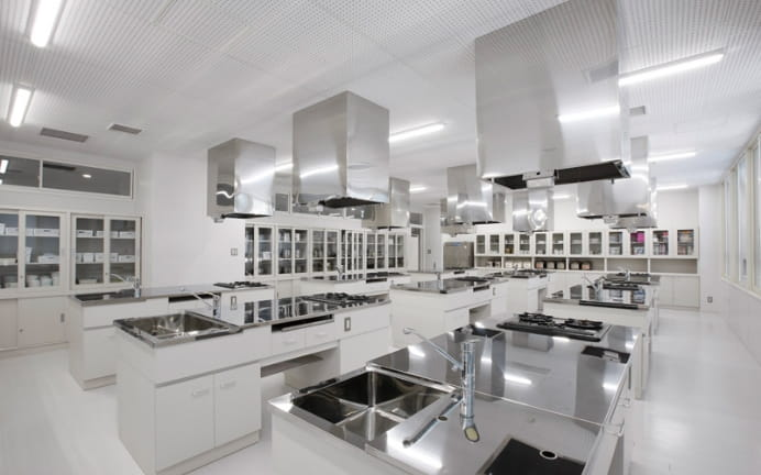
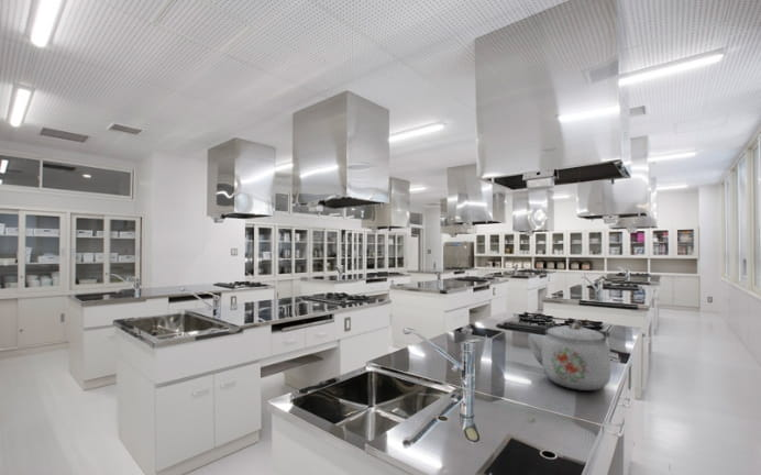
+ kettle [528,322,611,391]
